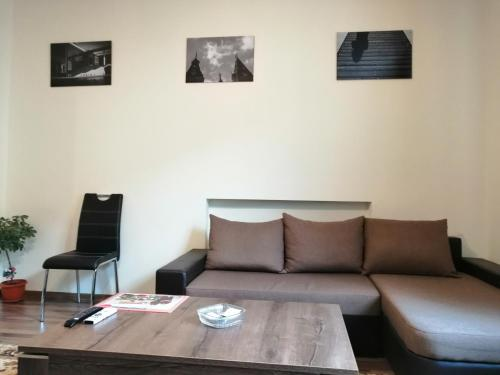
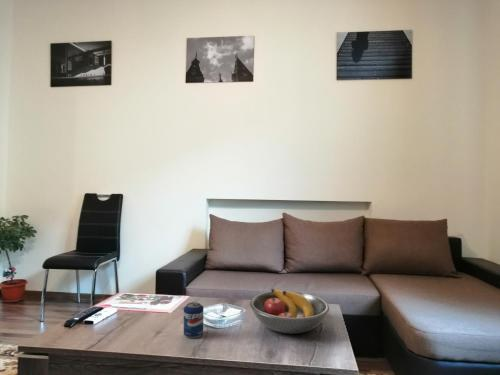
+ beverage can [183,301,205,339]
+ fruit bowl [249,288,330,335]
